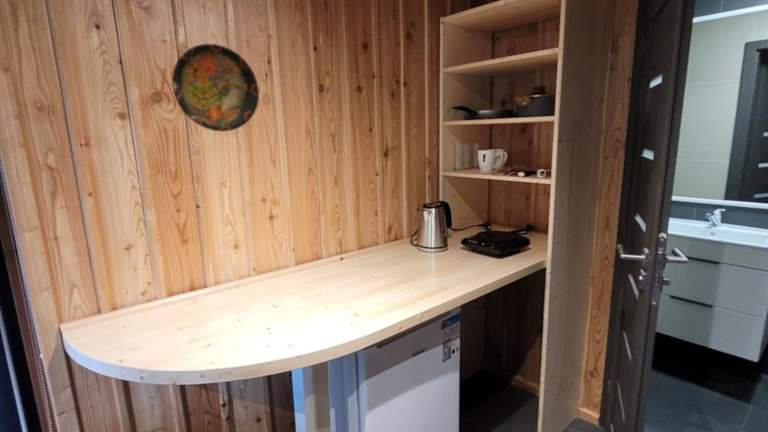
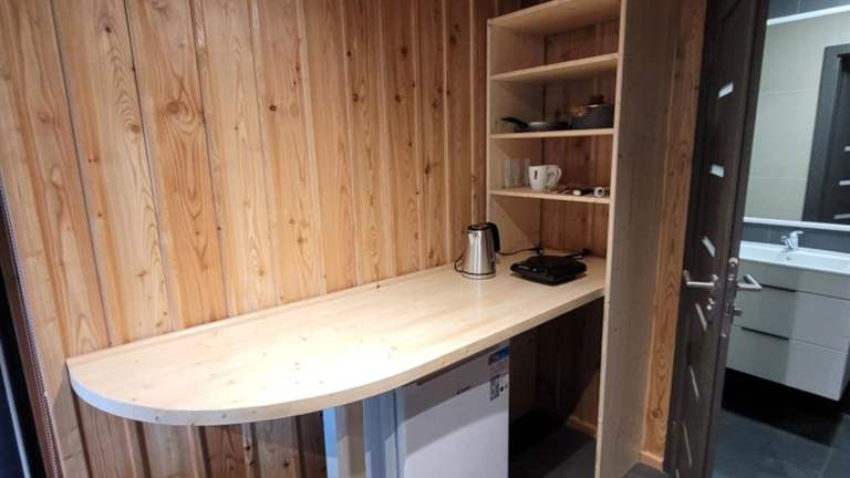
- decorative plate [171,42,260,133]
